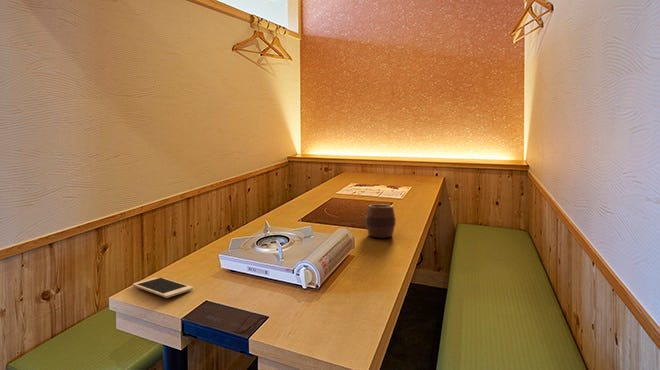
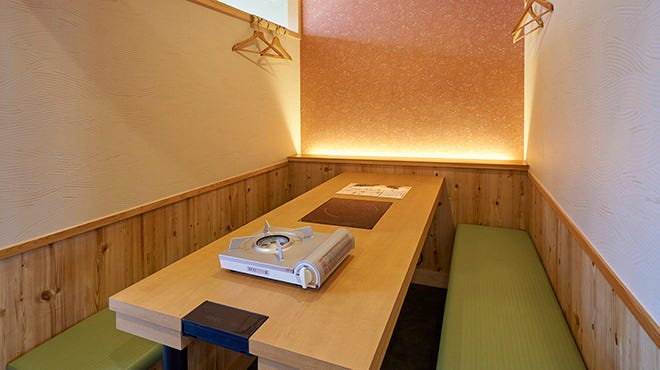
- cell phone [132,277,194,299]
- cup [365,203,397,239]
